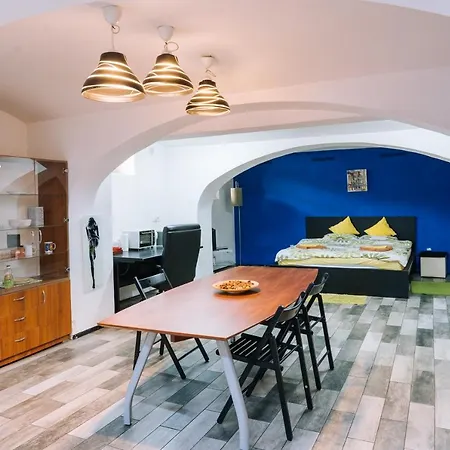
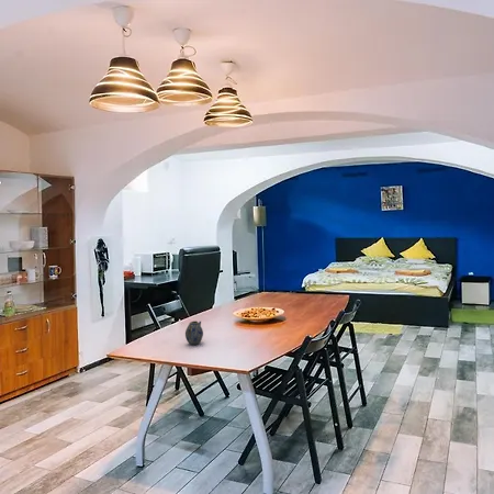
+ teapot [184,319,204,346]
